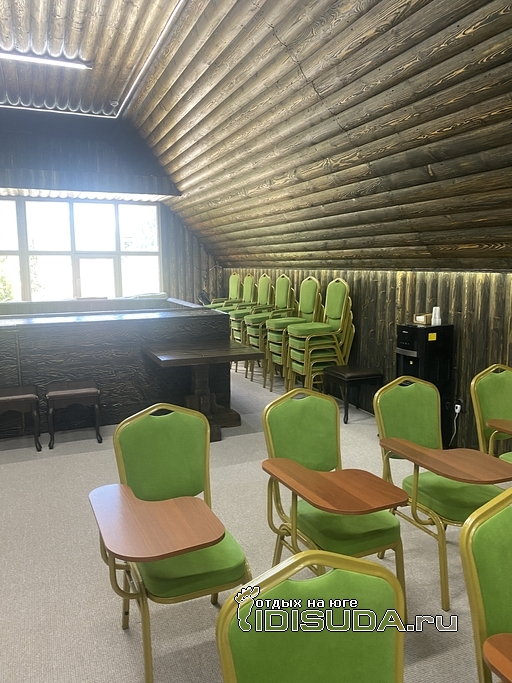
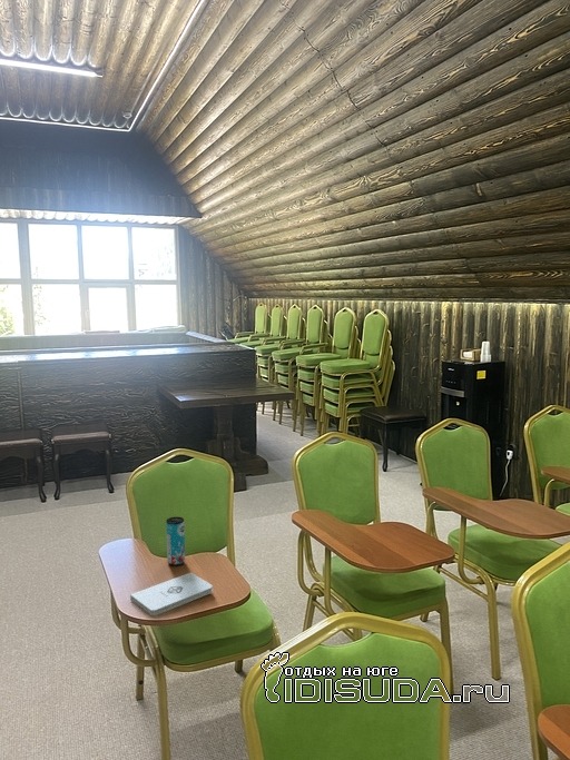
+ notepad [129,571,214,616]
+ beverage can [165,516,186,566]
